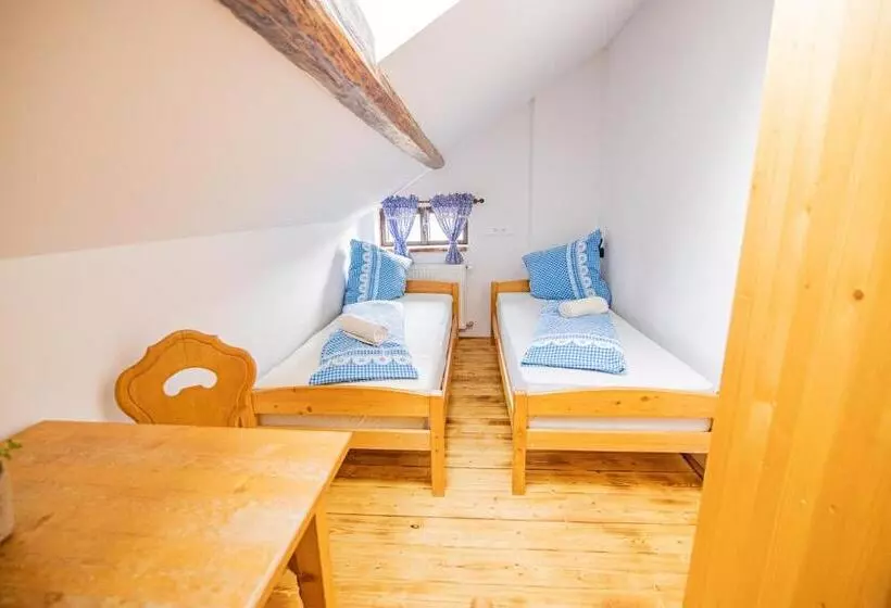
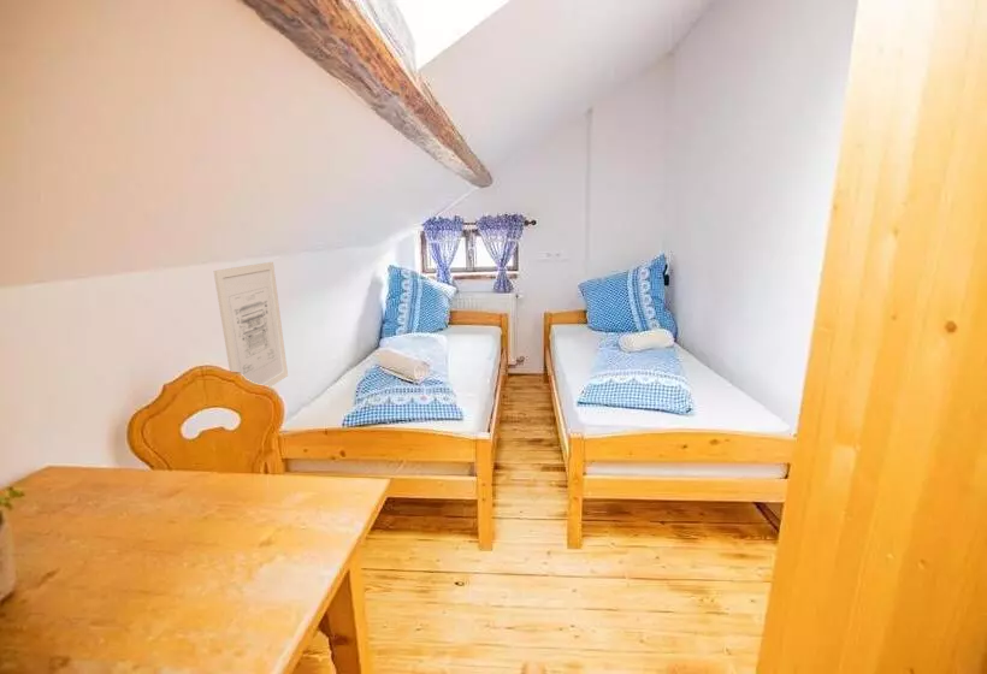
+ wall art [212,261,289,388]
